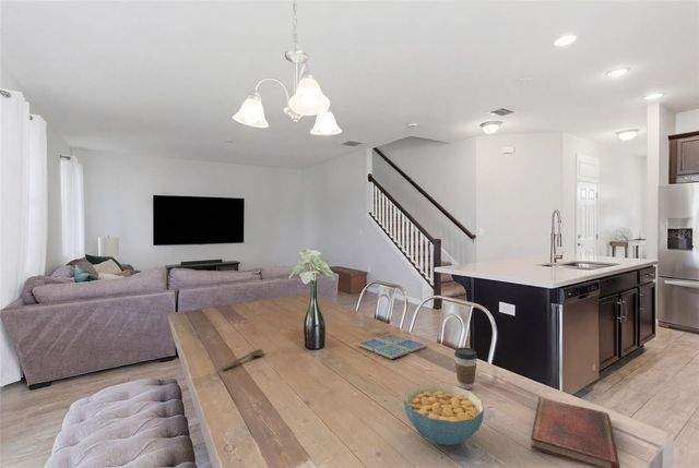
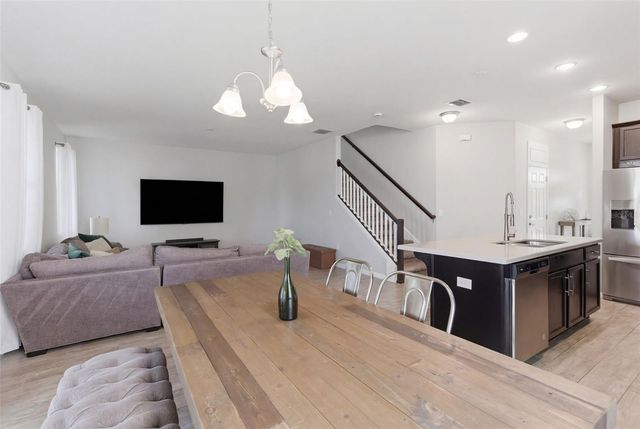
- spoon [221,348,264,371]
- coffee cup [453,347,478,389]
- drink coaster [356,333,427,360]
- cereal bowl [403,382,485,446]
- diary [530,396,621,468]
